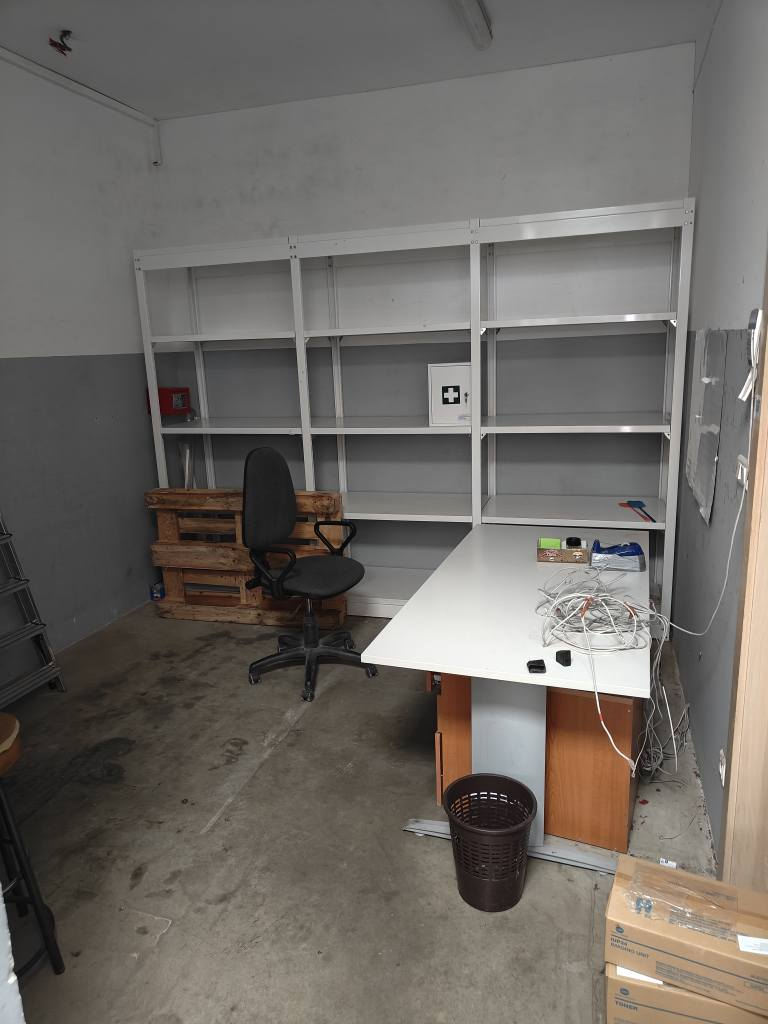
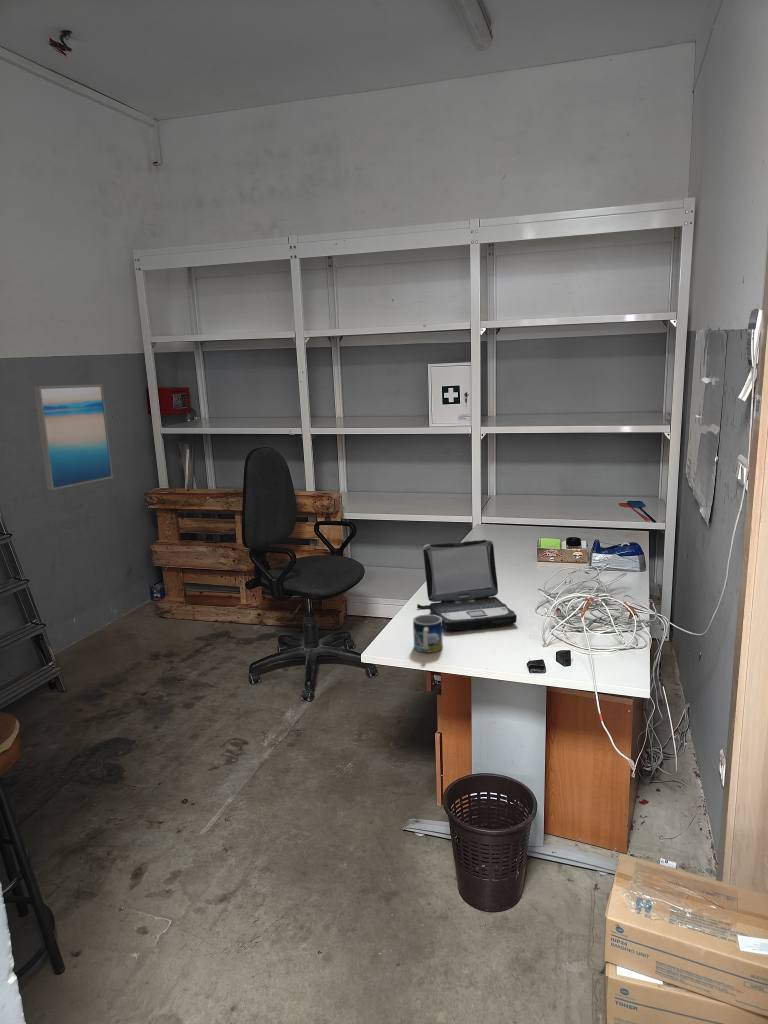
+ laptop [416,539,518,632]
+ mug [412,614,444,654]
+ wall art [33,383,114,491]
